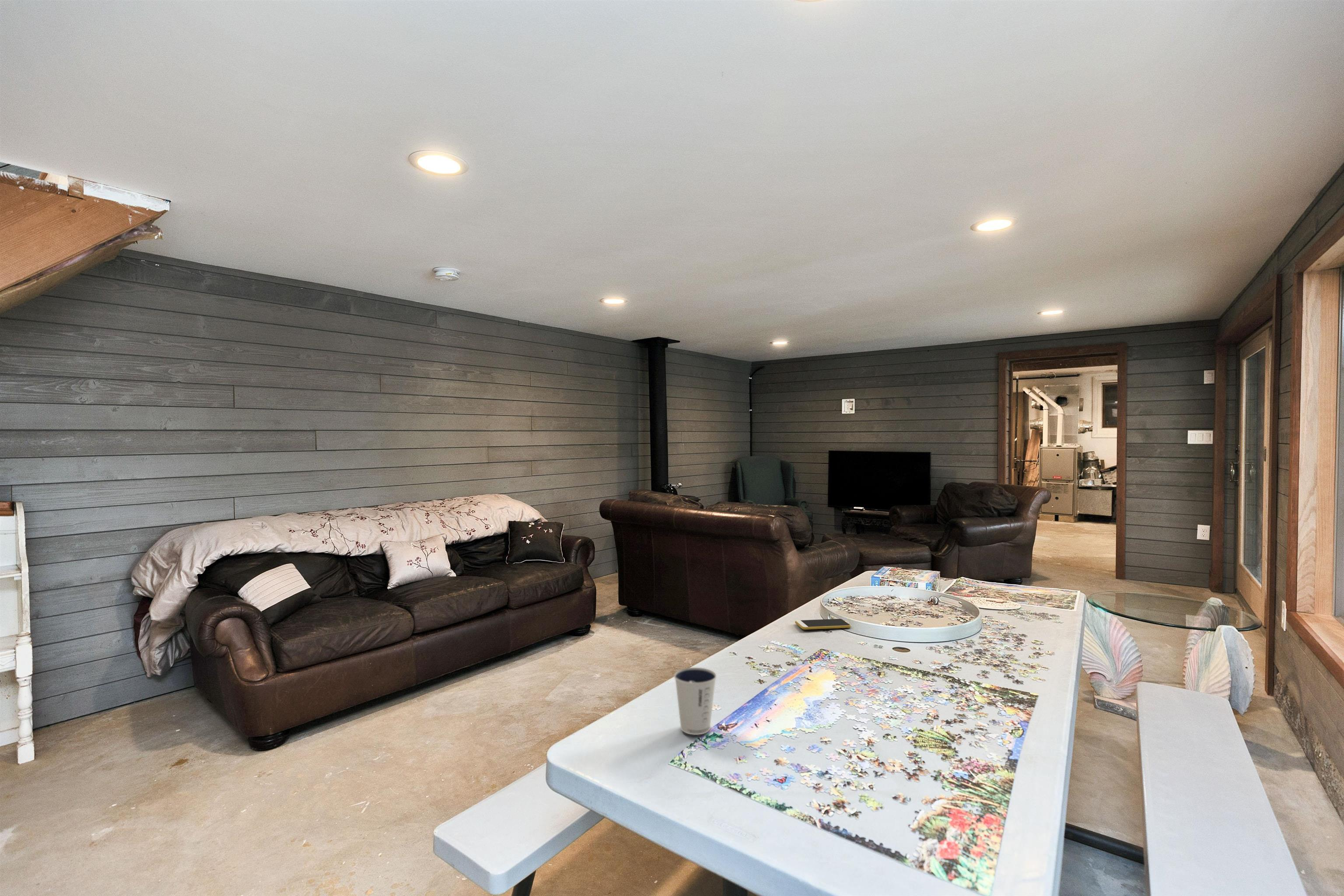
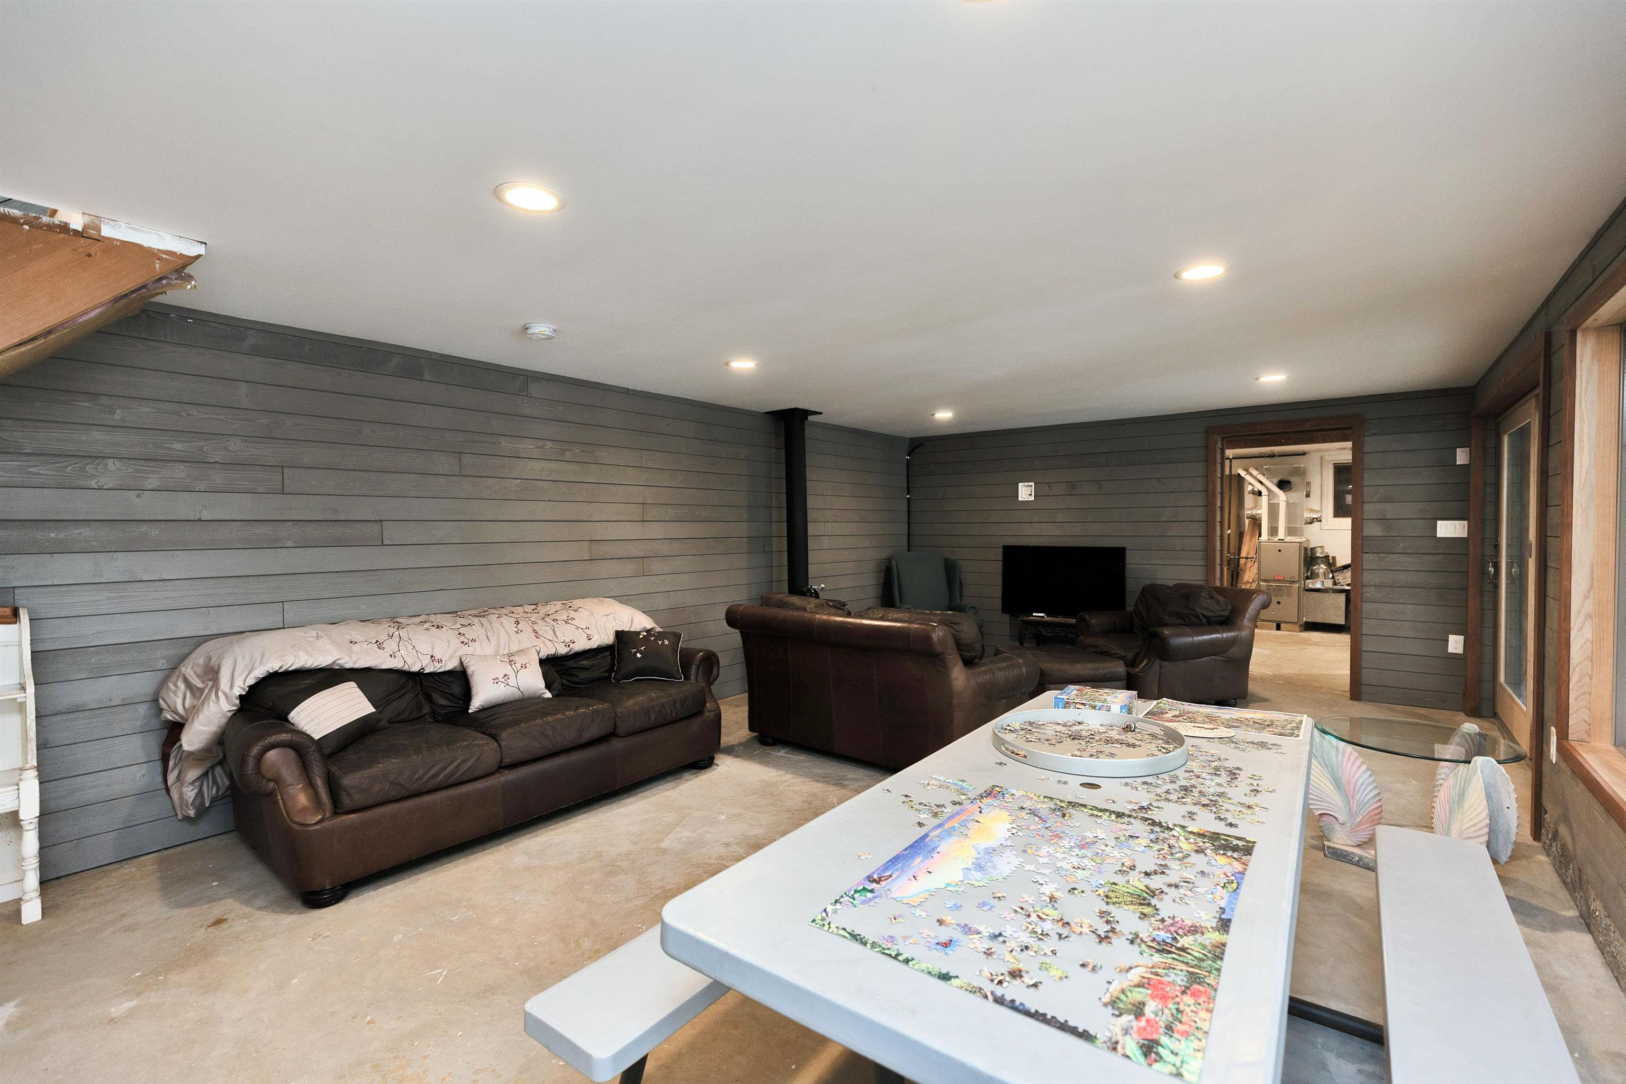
- dixie cup [674,667,717,735]
- smartphone [795,618,851,630]
